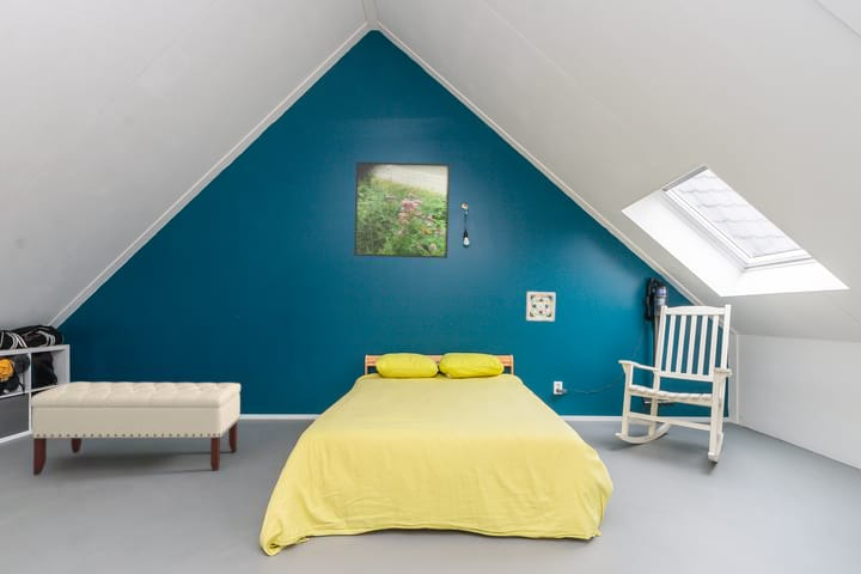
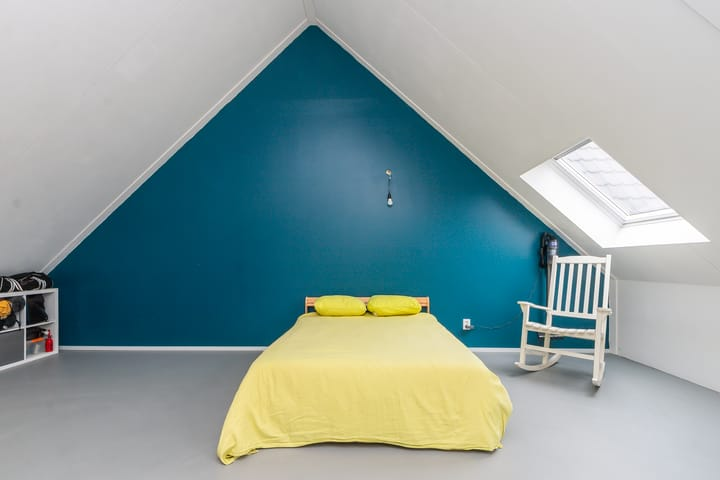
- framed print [353,160,451,259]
- wall ornament [525,291,556,323]
- bench [30,380,242,477]
